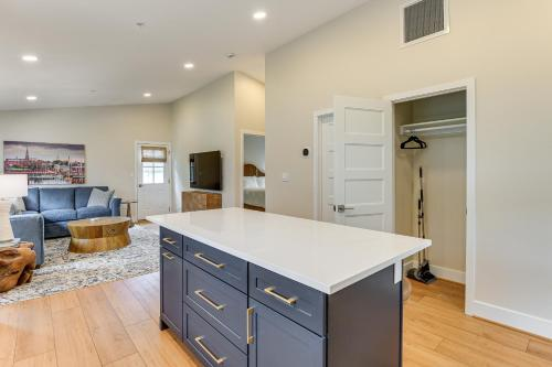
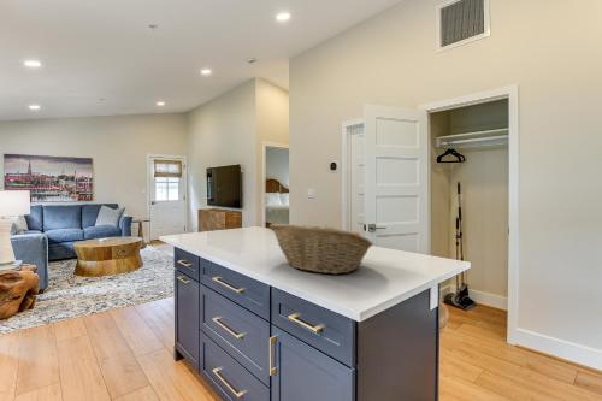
+ fruit basket [268,222,374,276]
